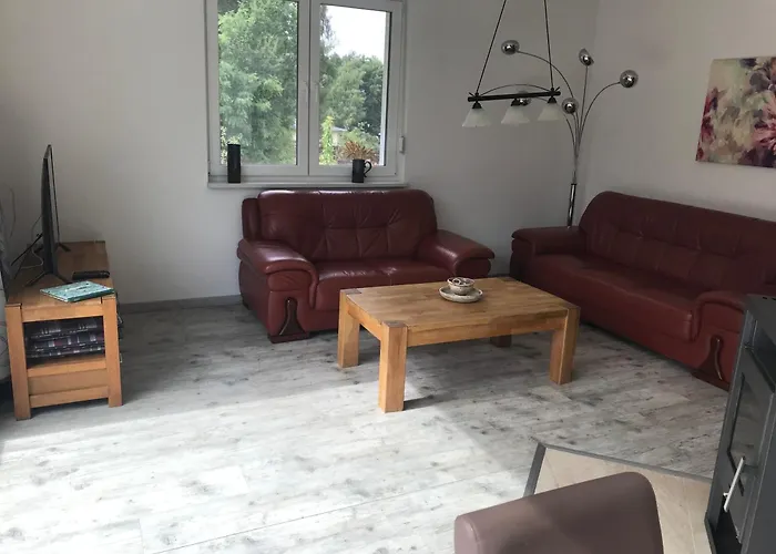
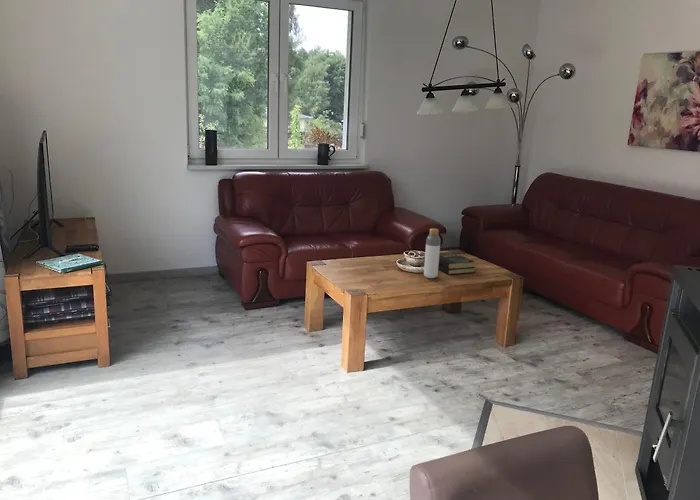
+ bottle [423,227,441,279]
+ book [438,251,476,275]
